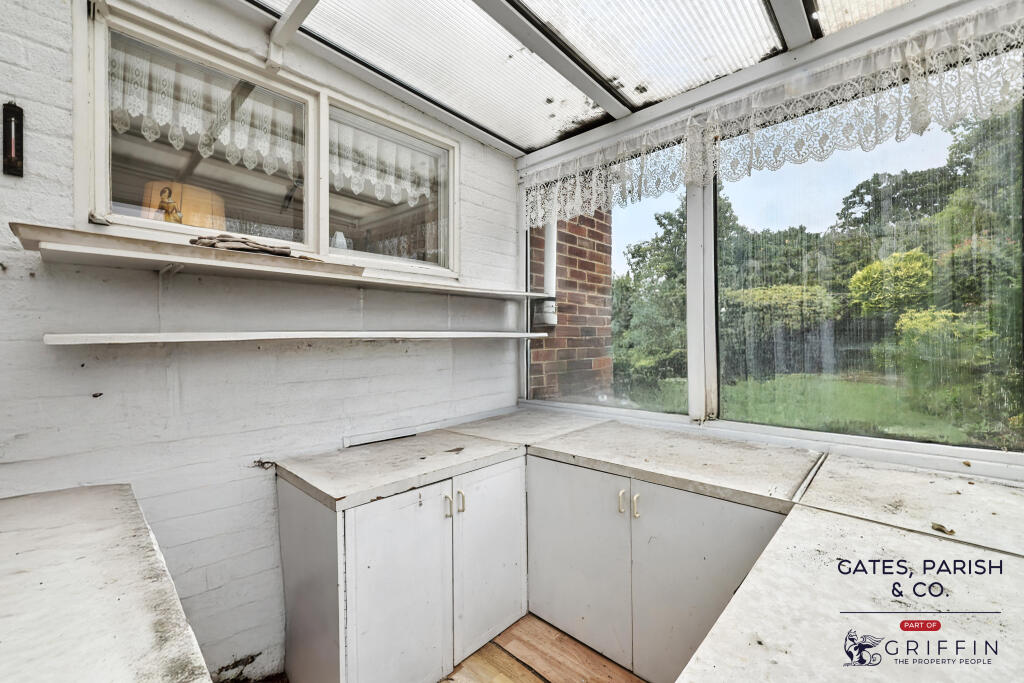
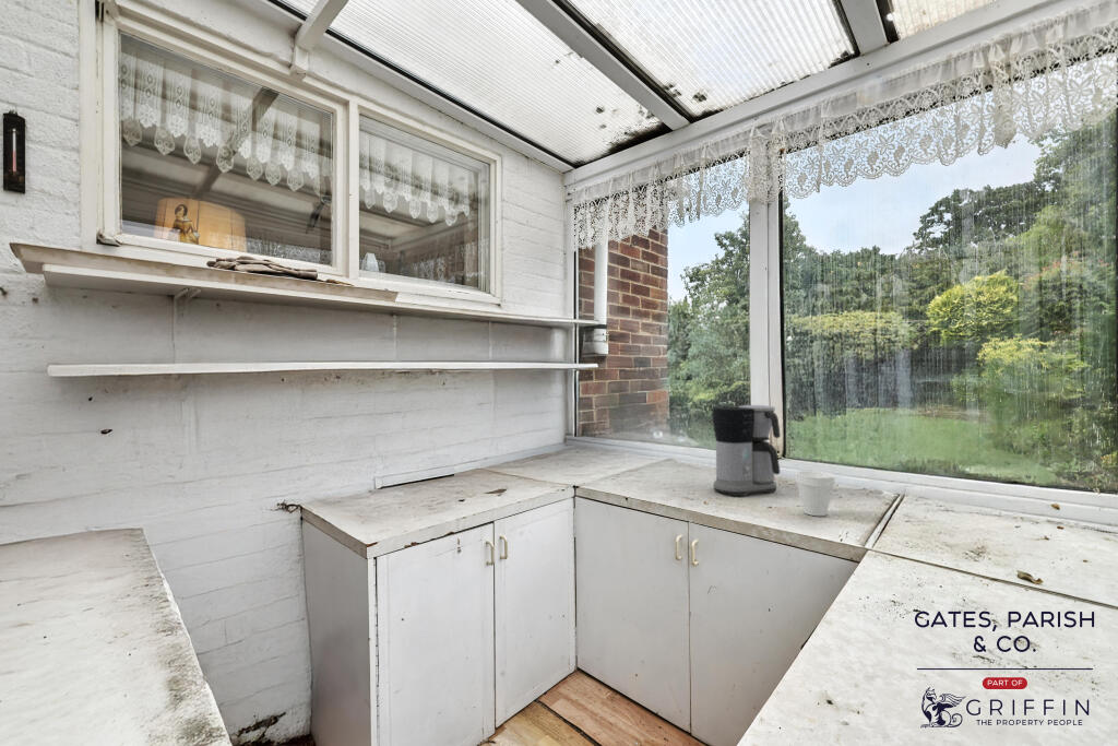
+ cup [794,470,836,517]
+ coffee maker [711,404,782,497]
